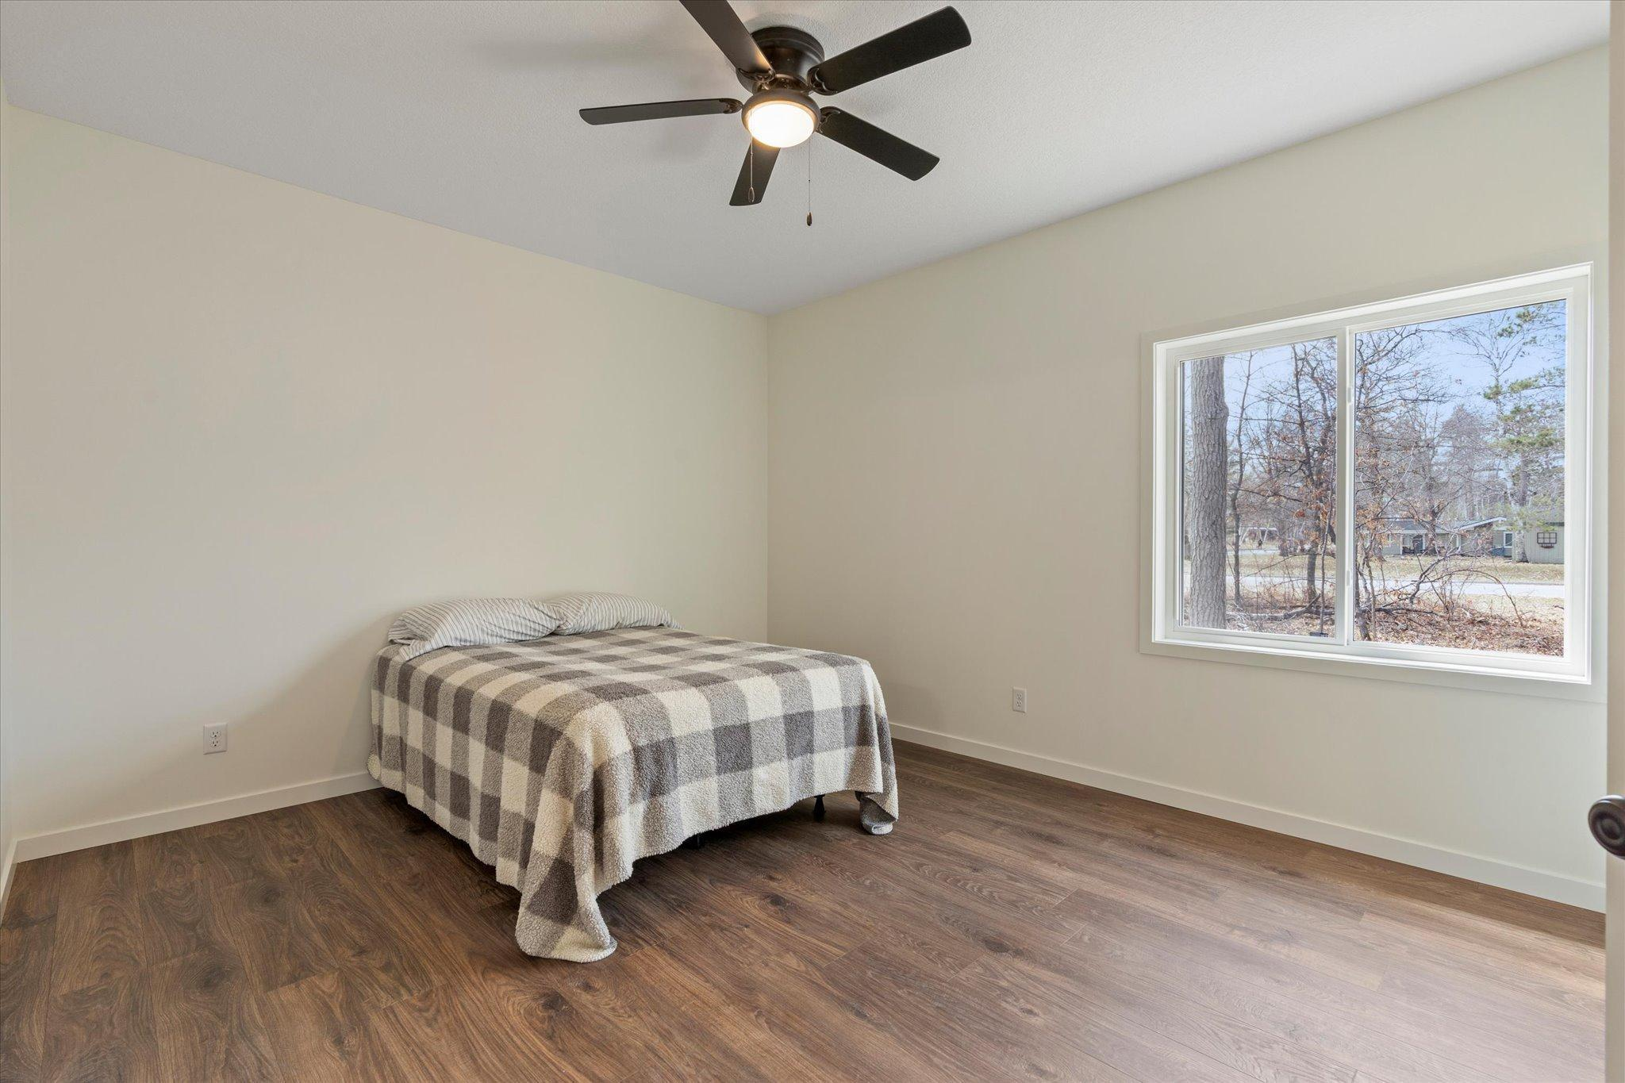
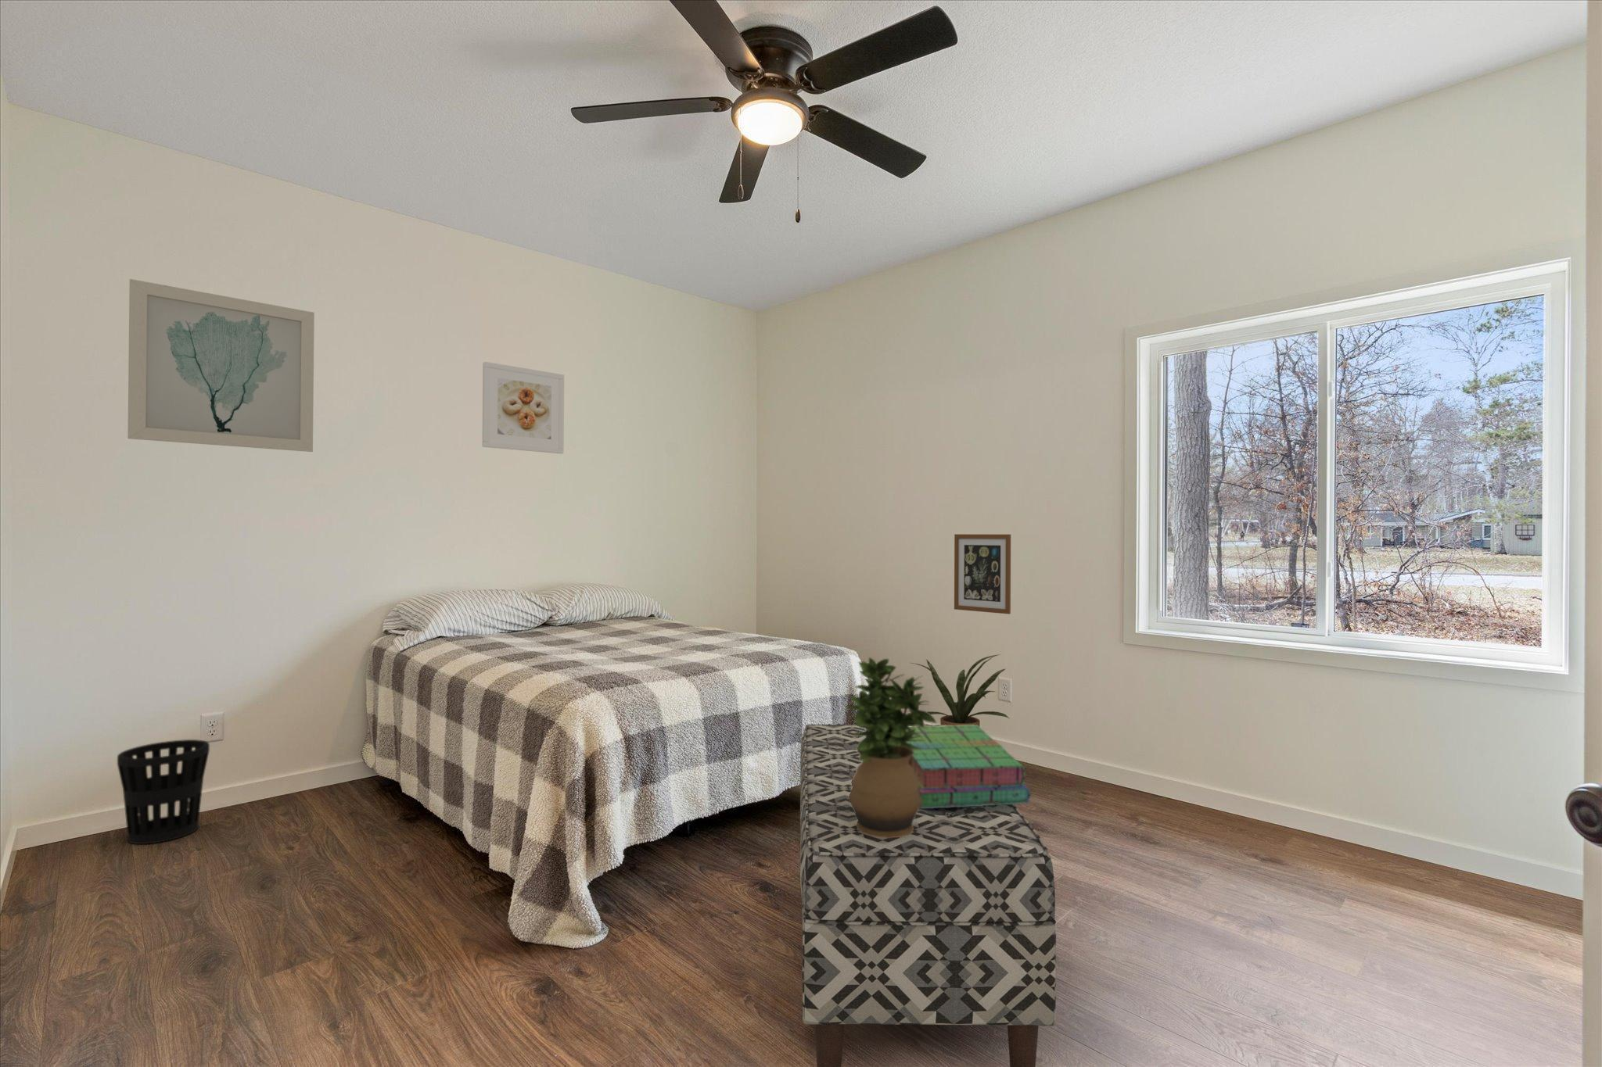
+ stack of books [906,724,1031,809]
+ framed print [481,361,565,455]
+ wall art [954,534,1011,614]
+ wall art [126,279,316,453]
+ wastebasket [117,738,211,846]
+ house plant [910,654,1011,728]
+ potted plant [844,656,937,838]
+ bench [799,723,1058,1067]
